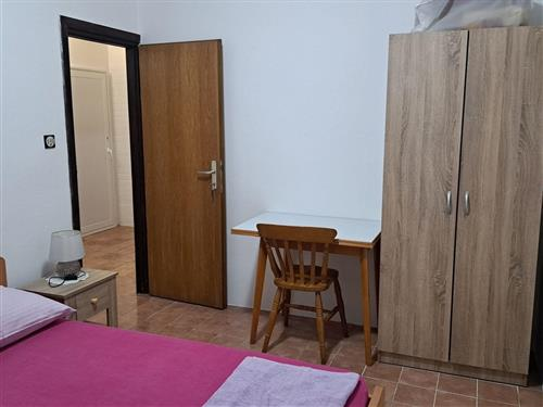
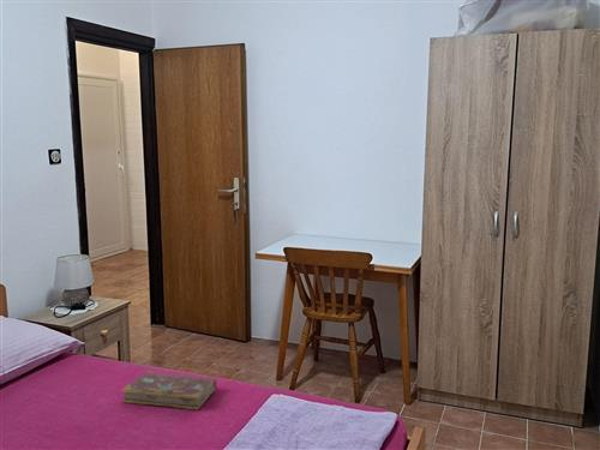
+ book [121,372,217,412]
